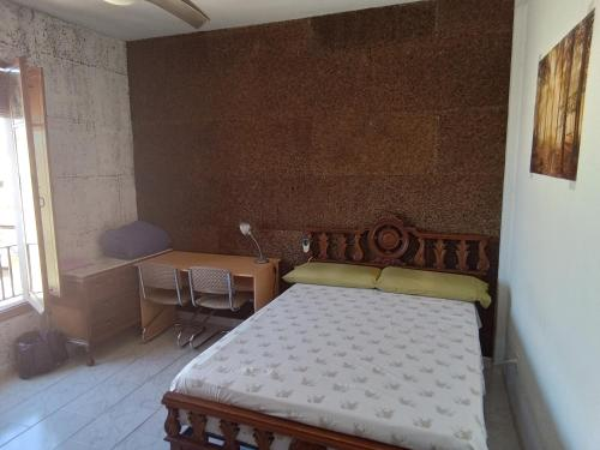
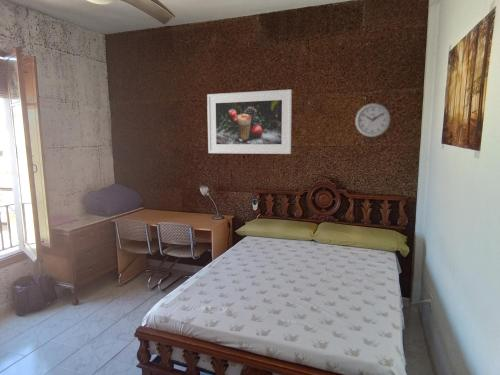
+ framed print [206,88,293,155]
+ wall clock [354,102,391,138]
